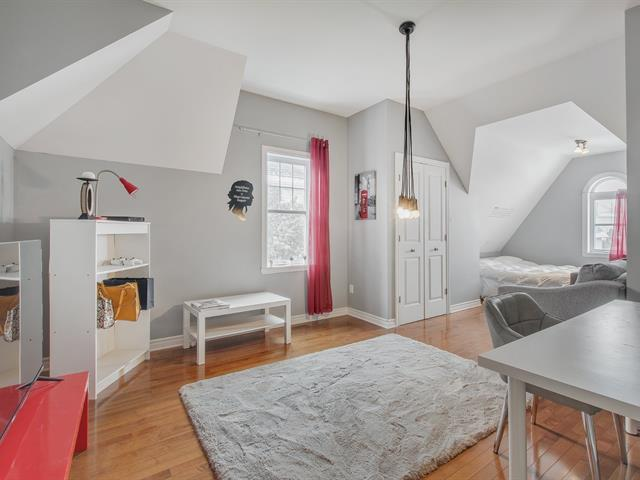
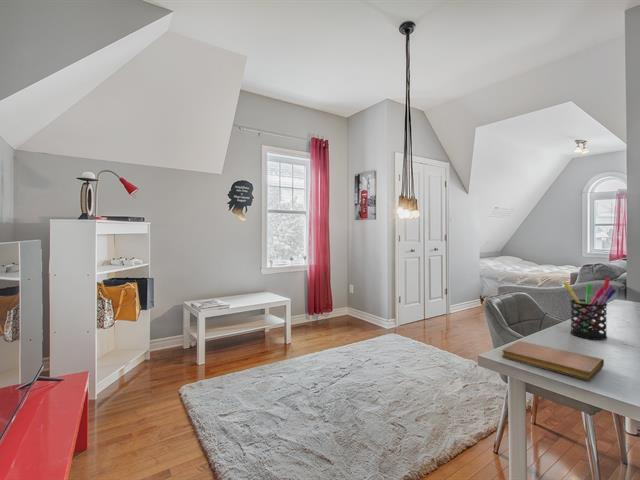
+ pen holder [562,277,617,341]
+ notebook [501,340,605,382]
